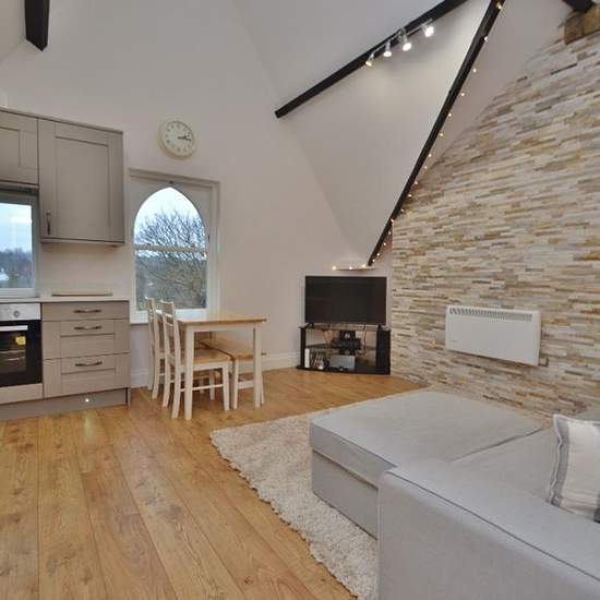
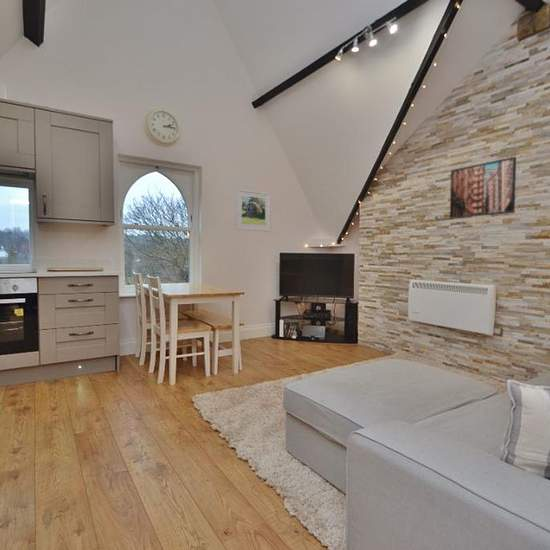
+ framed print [235,188,272,233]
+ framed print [449,156,517,220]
